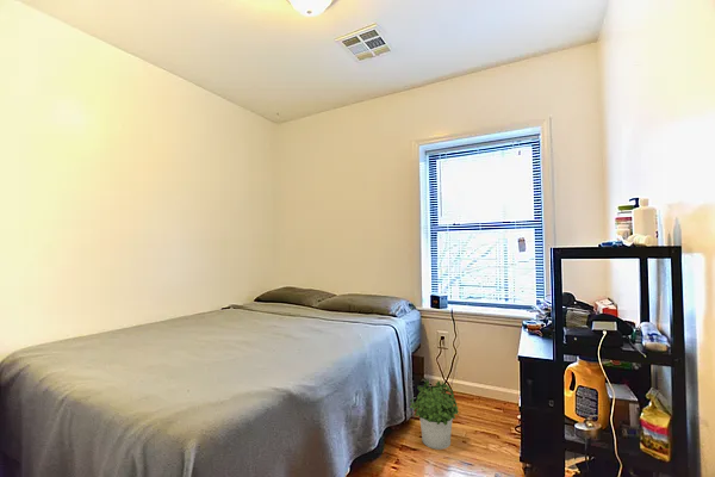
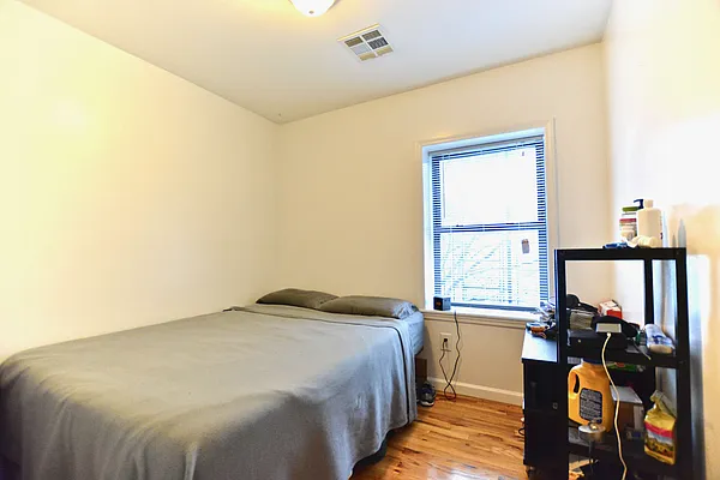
- potted plant [409,379,460,451]
